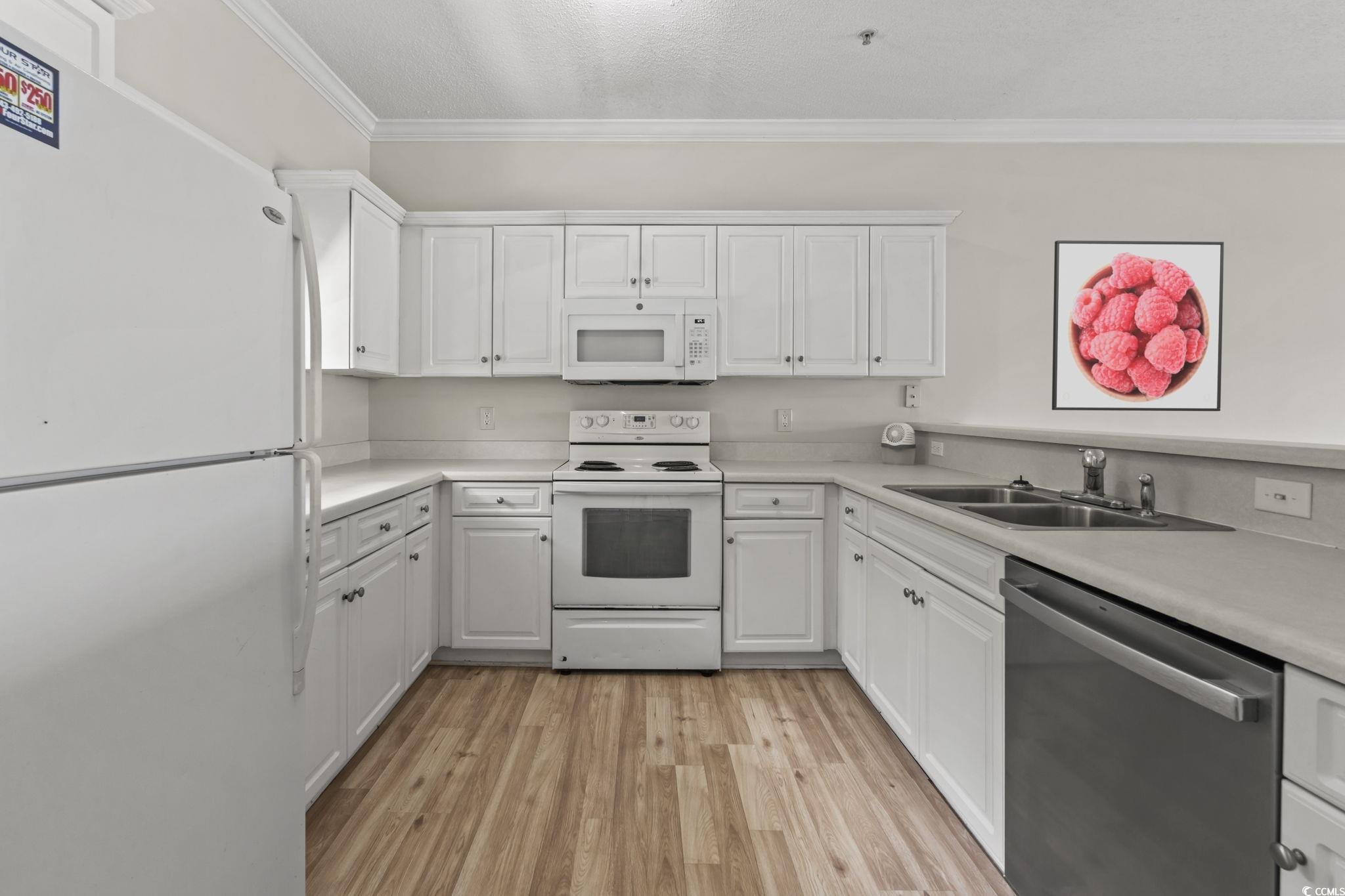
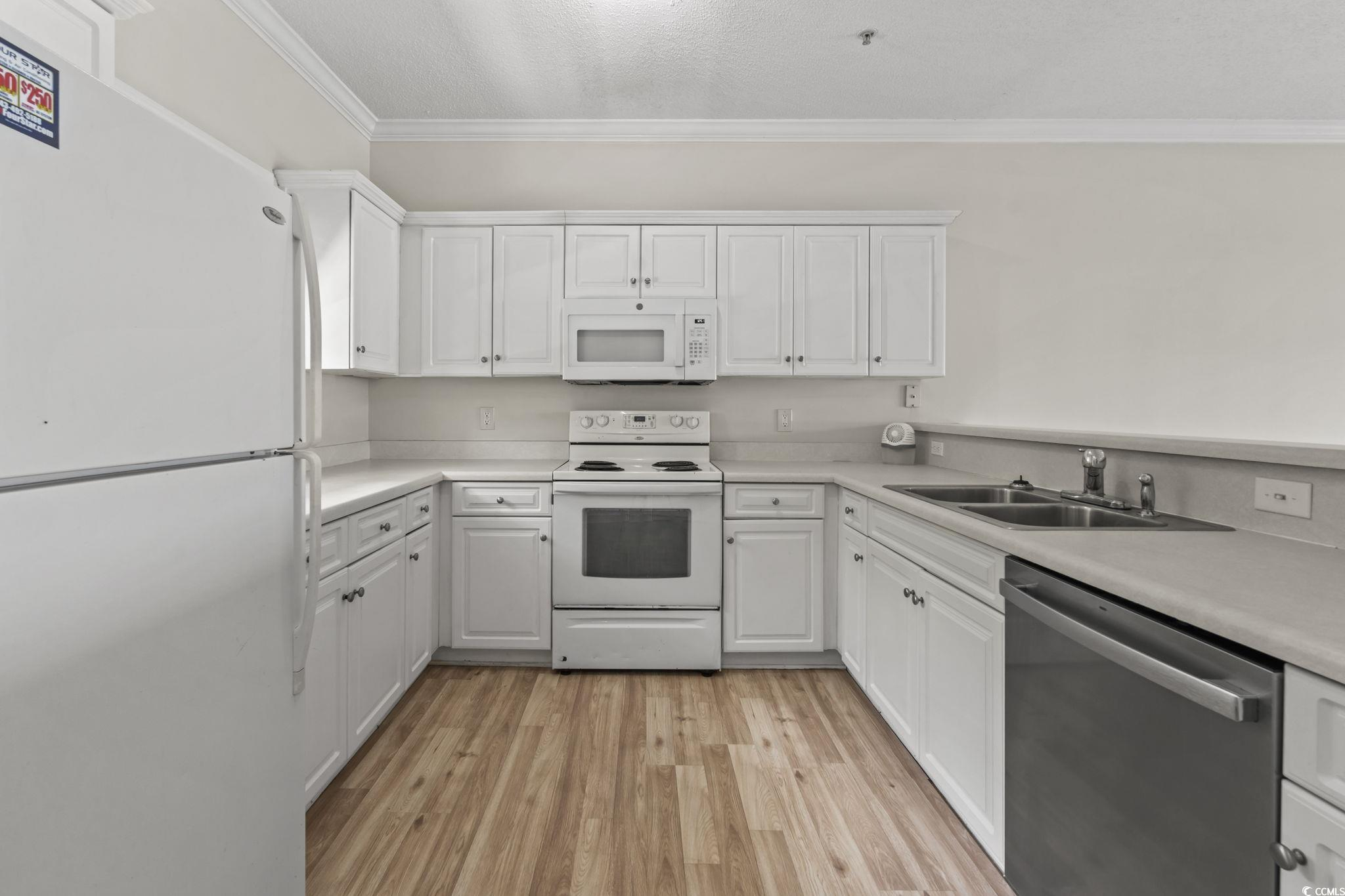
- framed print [1051,240,1225,412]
